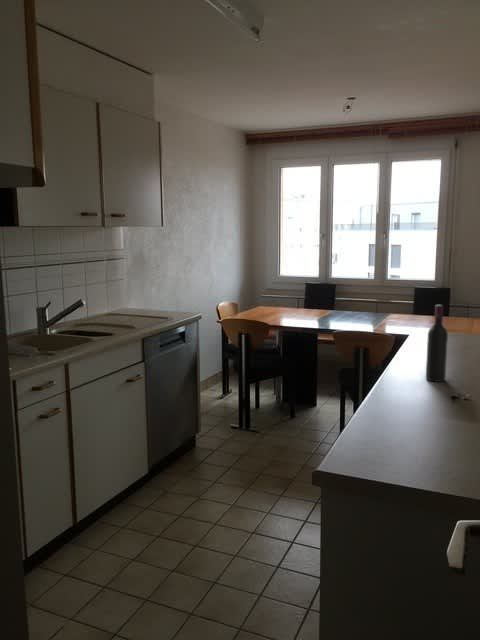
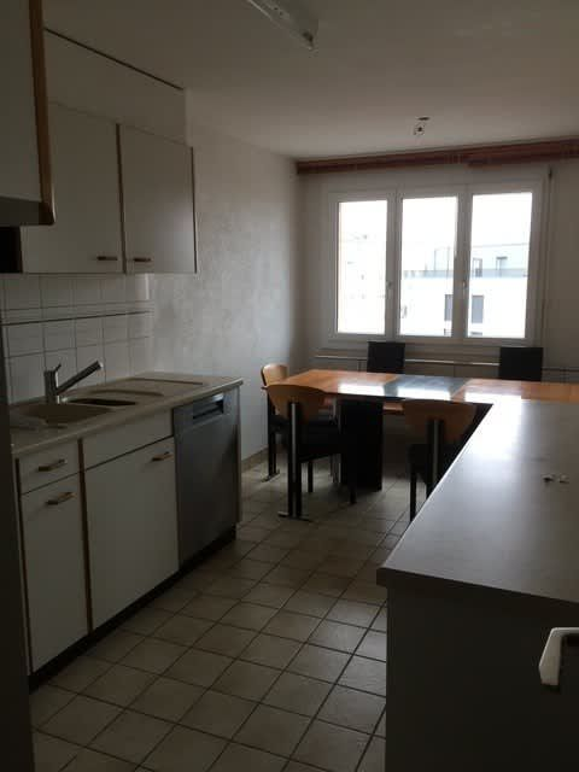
- wine bottle [425,304,449,383]
